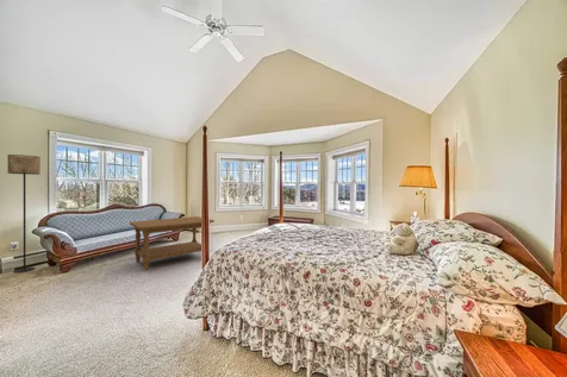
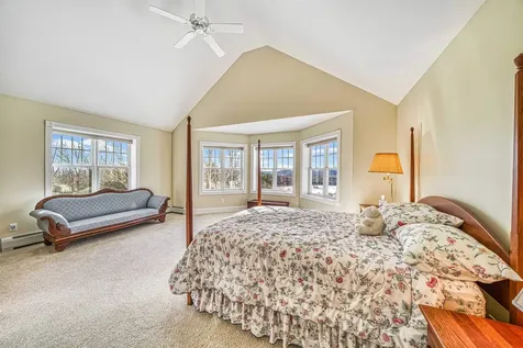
- coffee table [129,215,216,271]
- floor lamp [6,153,42,274]
